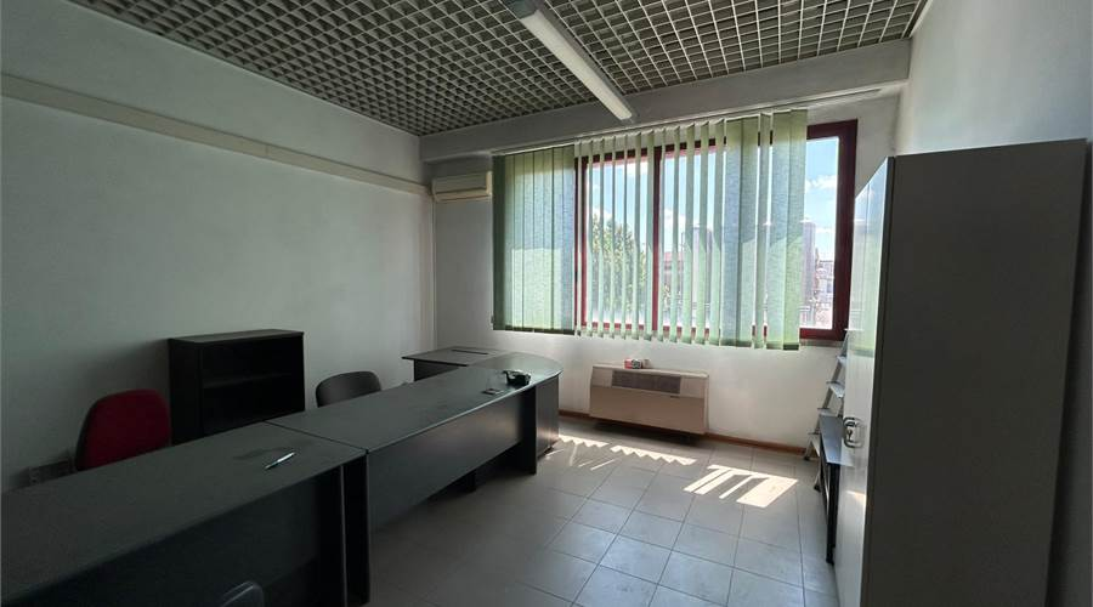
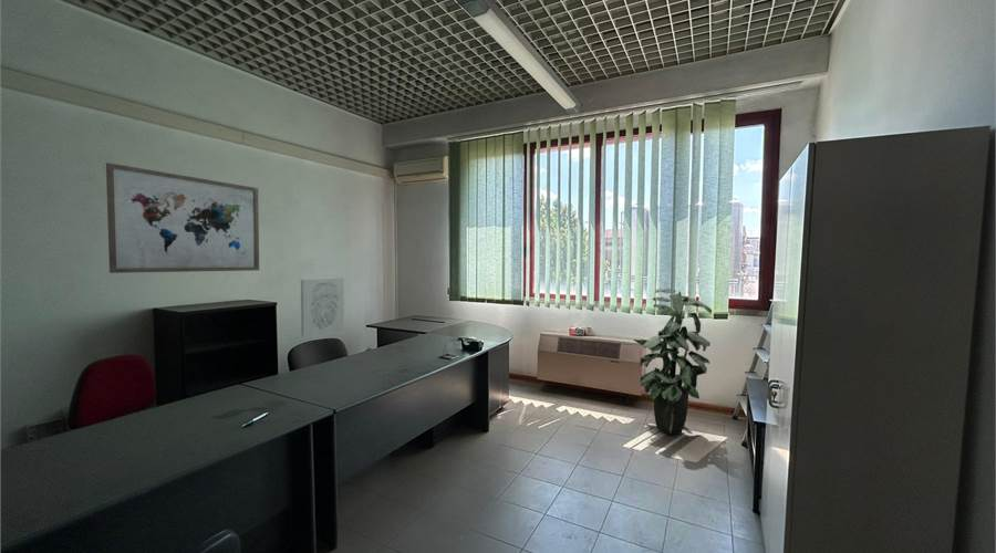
+ wall art [105,161,260,274]
+ wall art [300,278,345,338]
+ indoor plant [632,288,713,435]
